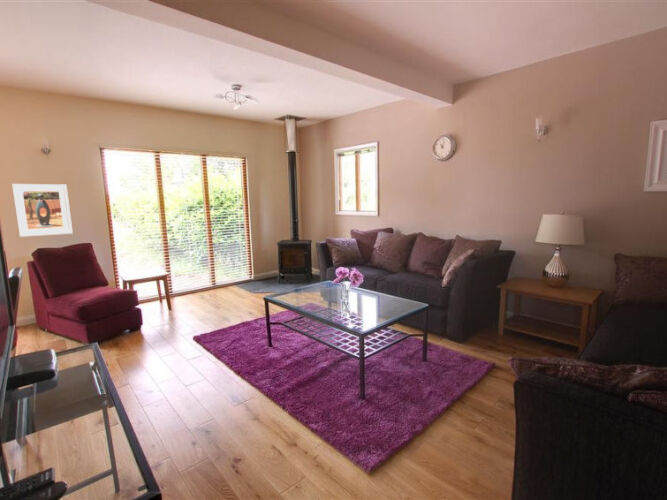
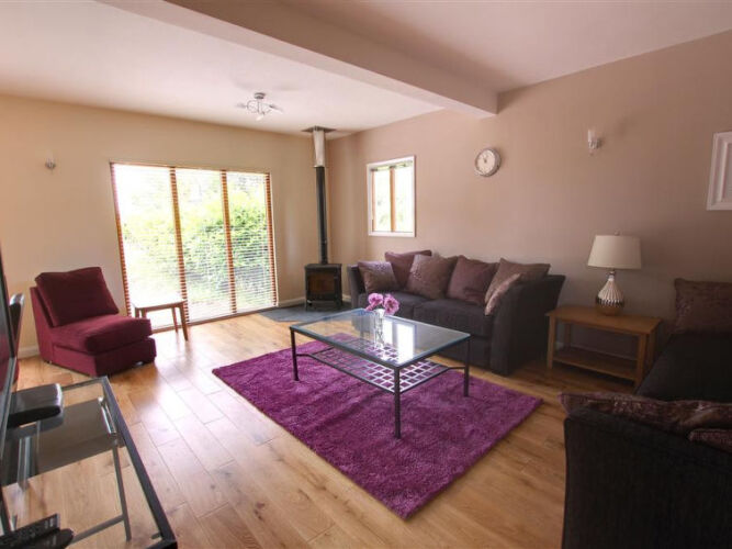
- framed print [11,183,74,238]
